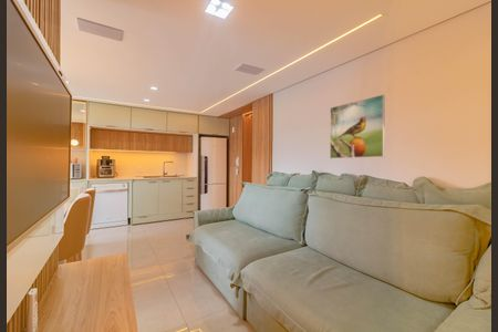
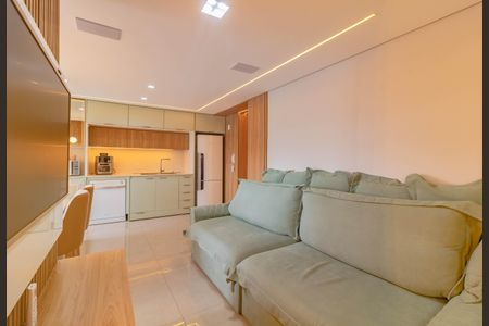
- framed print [329,94,386,159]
